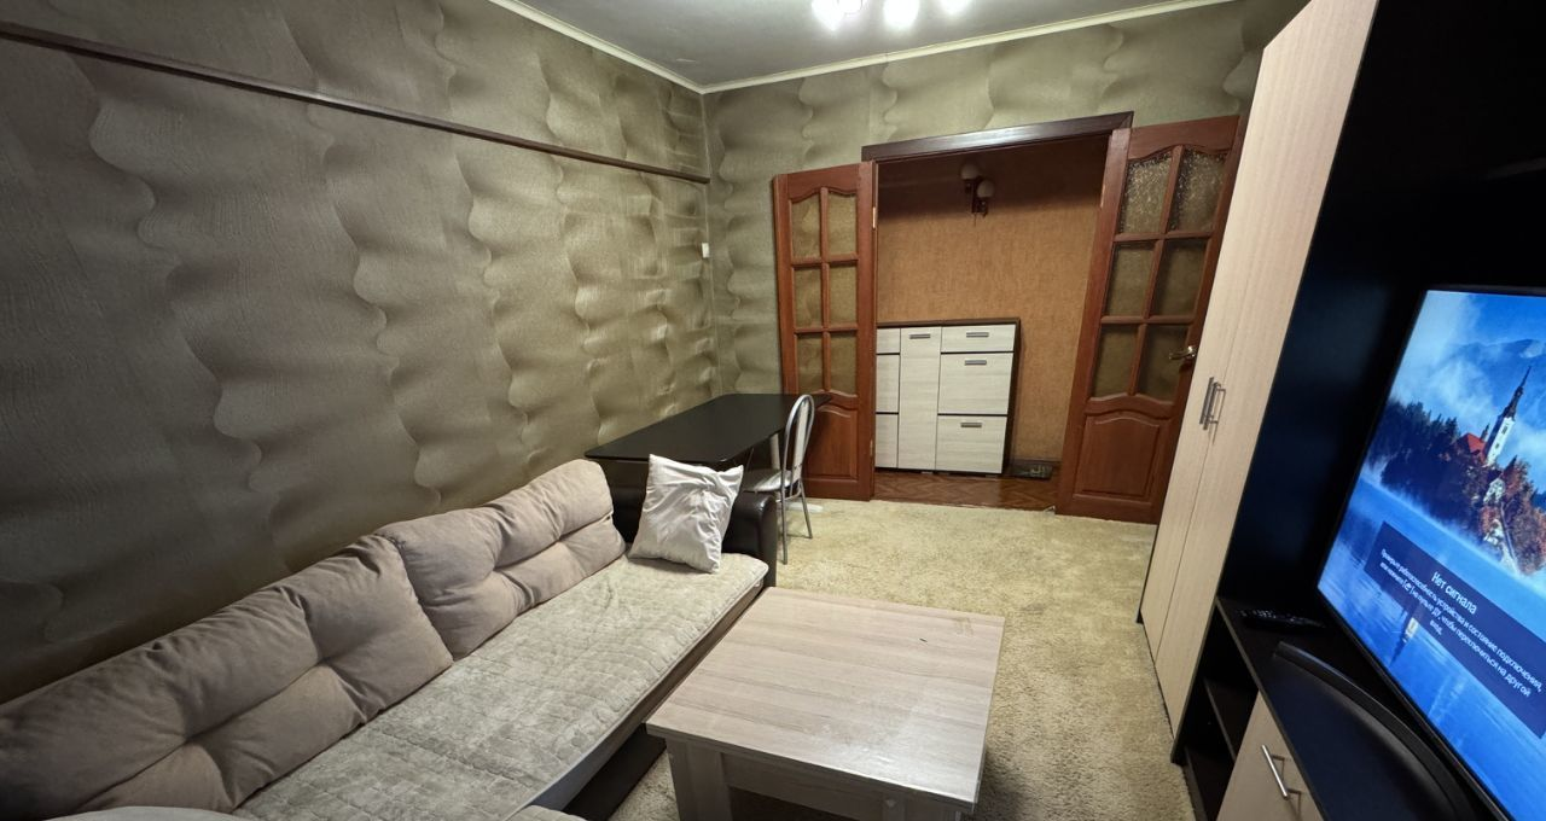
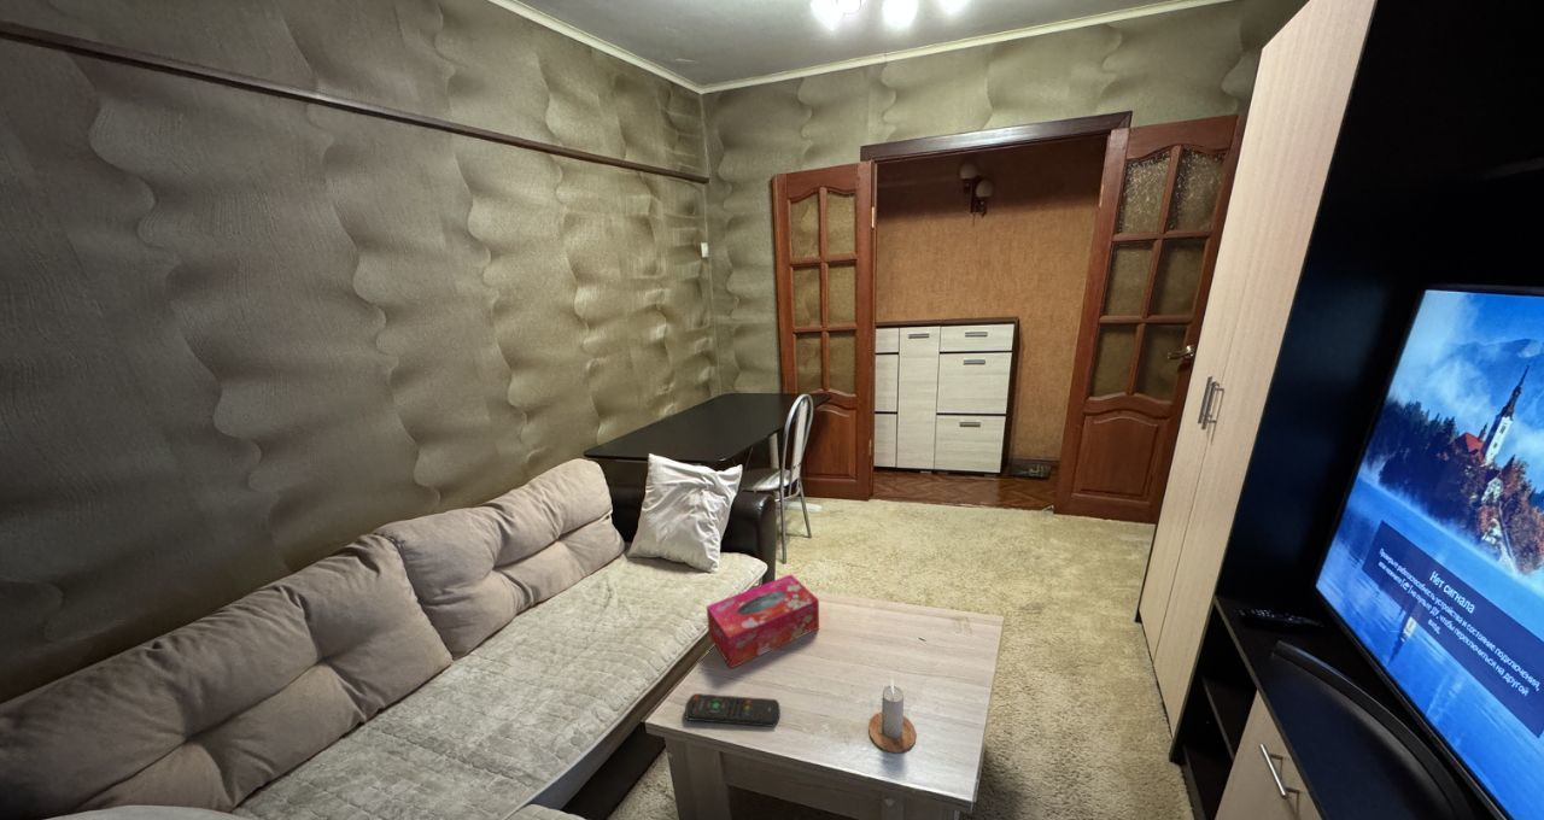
+ remote control [684,692,782,728]
+ candle [867,676,917,754]
+ tissue box [706,573,820,669]
